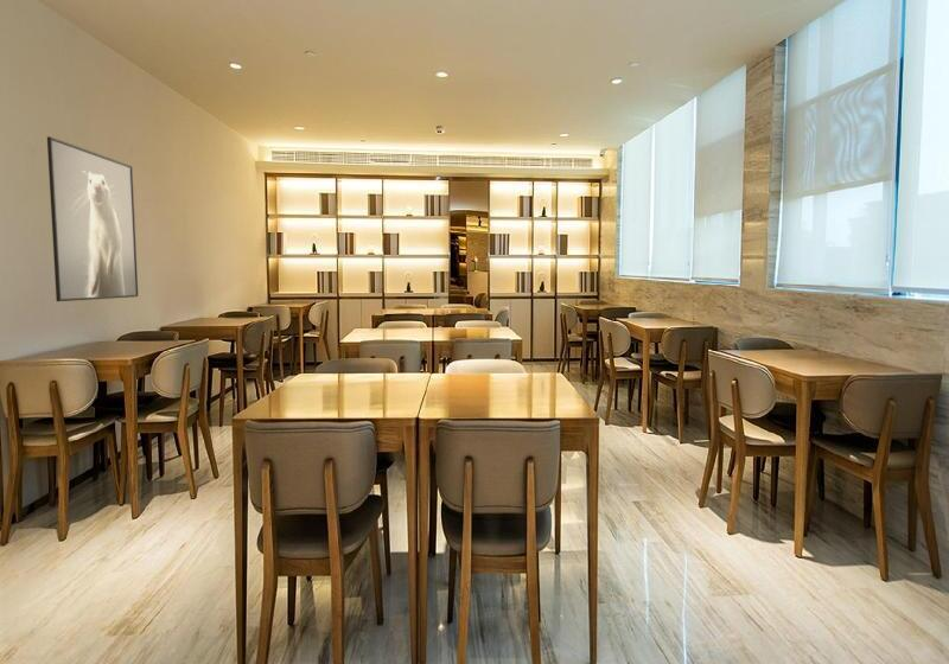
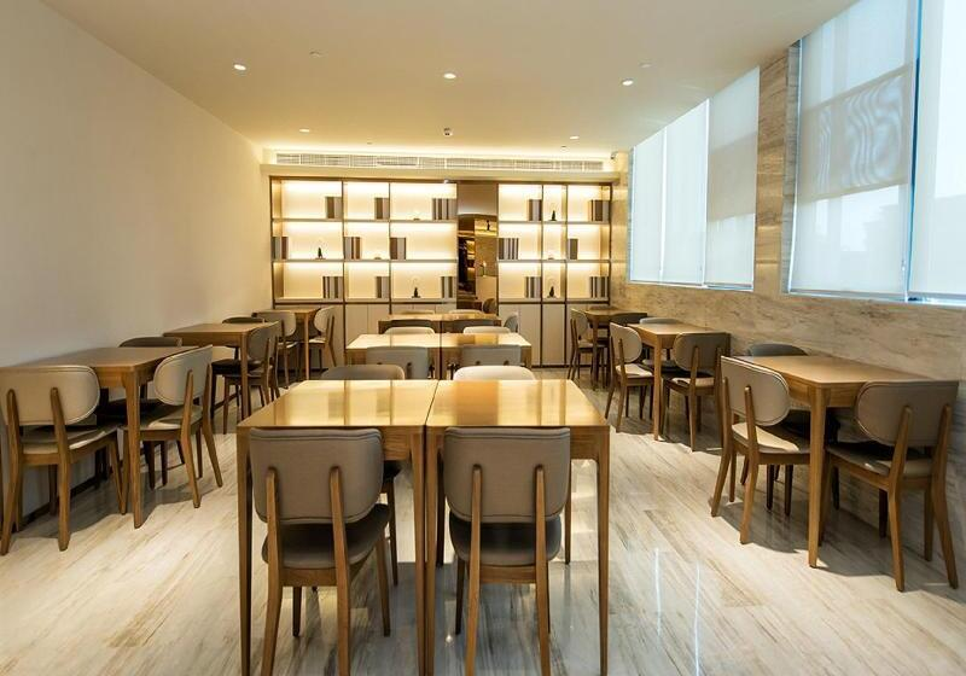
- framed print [46,135,139,302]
